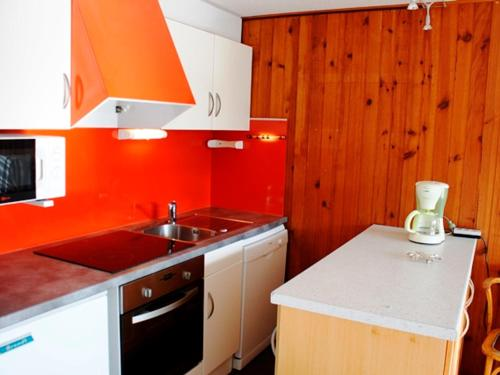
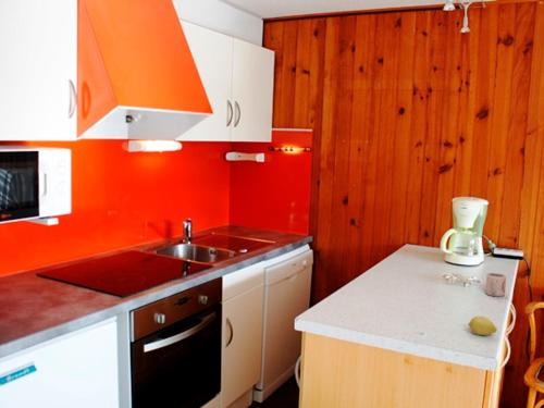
+ cup [484,272,507,298]
+ fruit [467,316,498,336]
